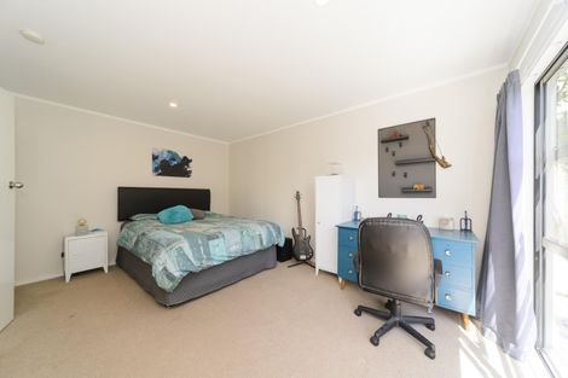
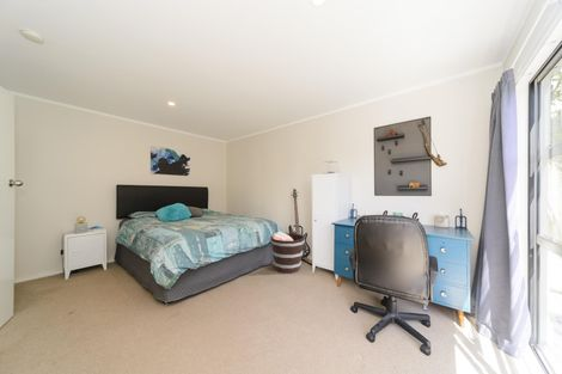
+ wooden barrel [269,231,306,275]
